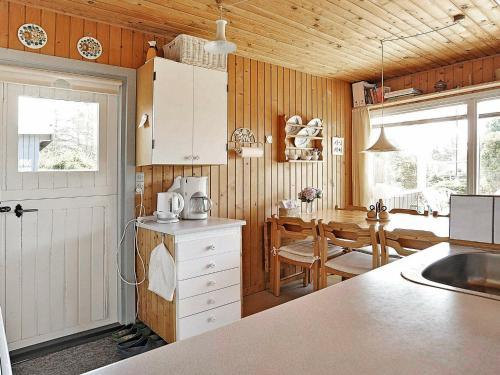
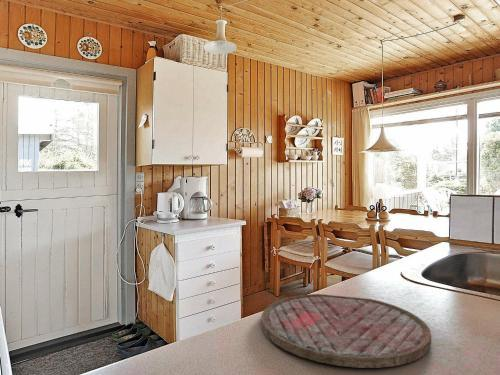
+ cutting board [260,293,432,369]
